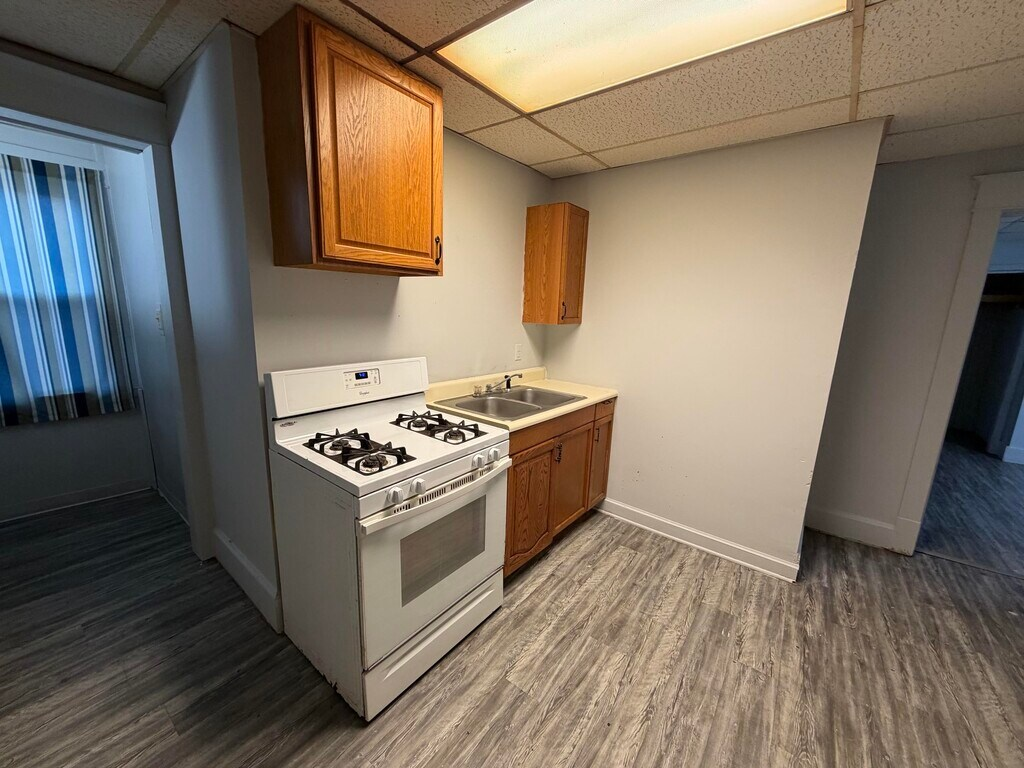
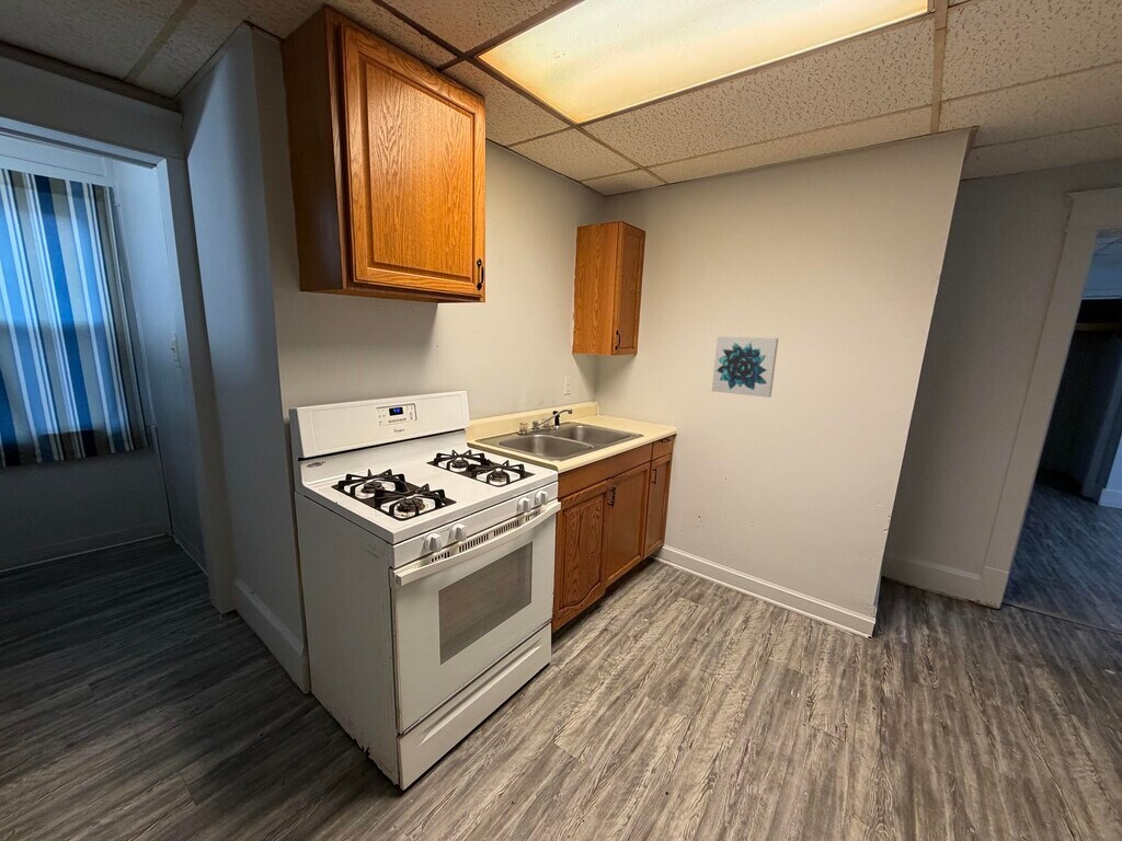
+ wall art [711,335,779,399]
